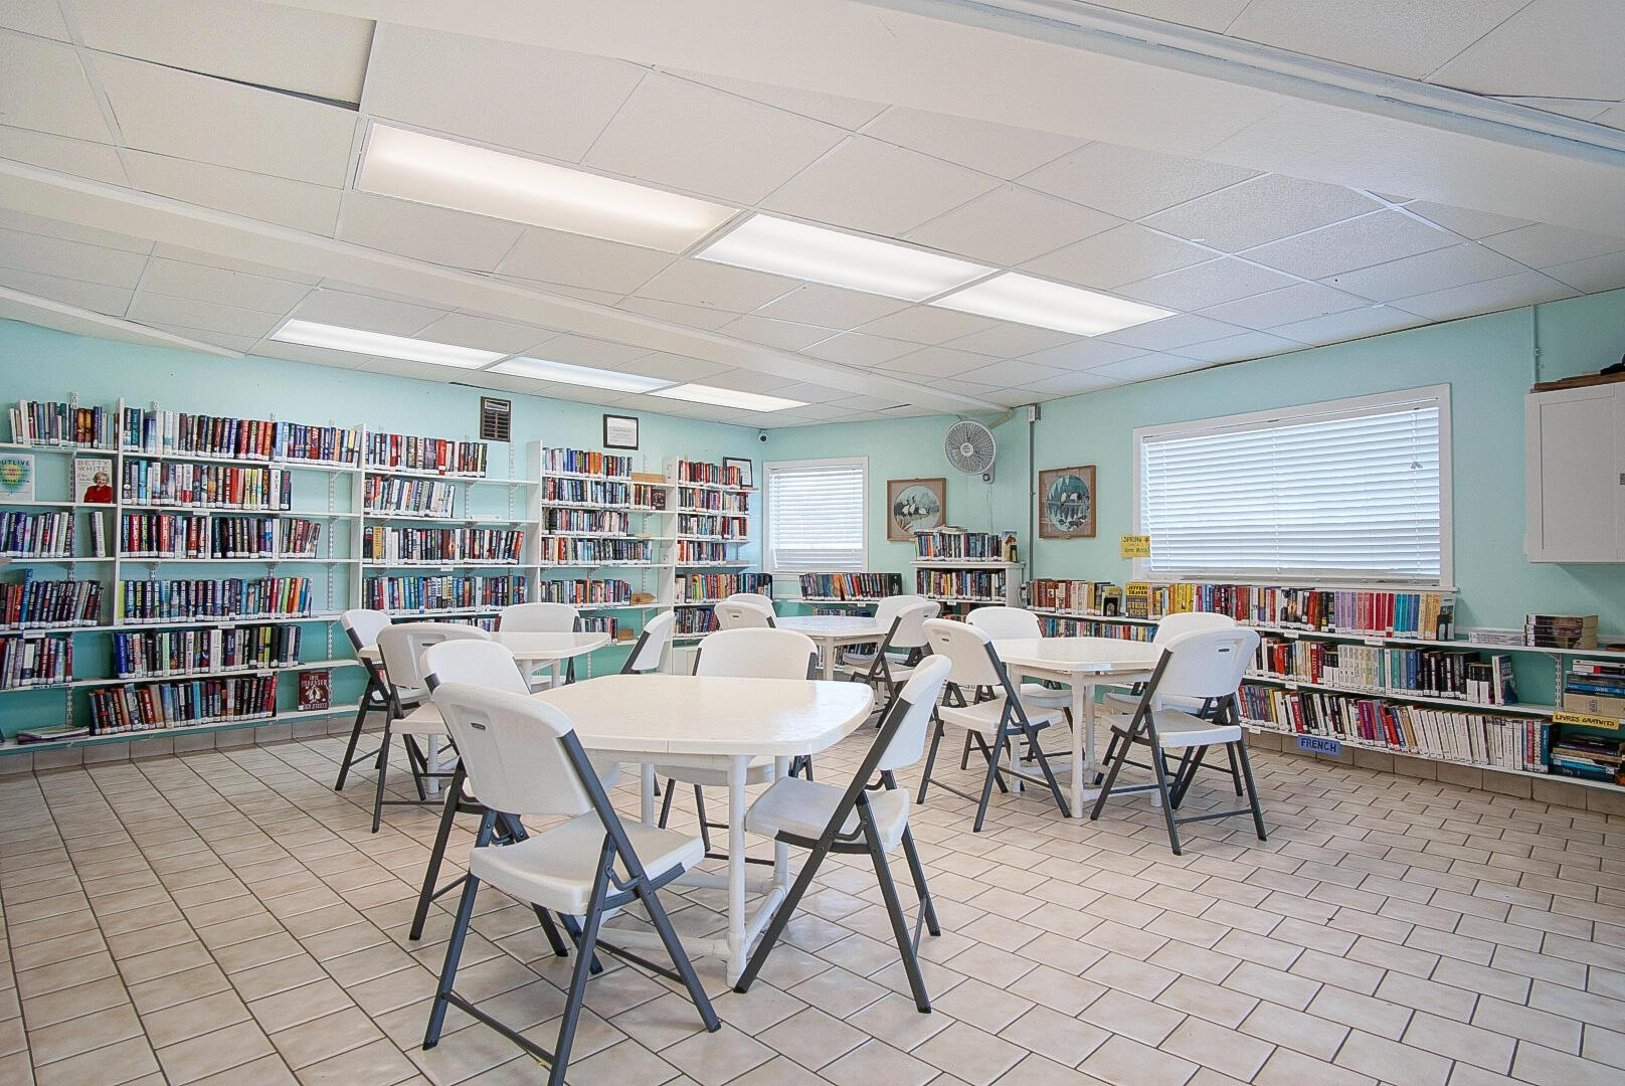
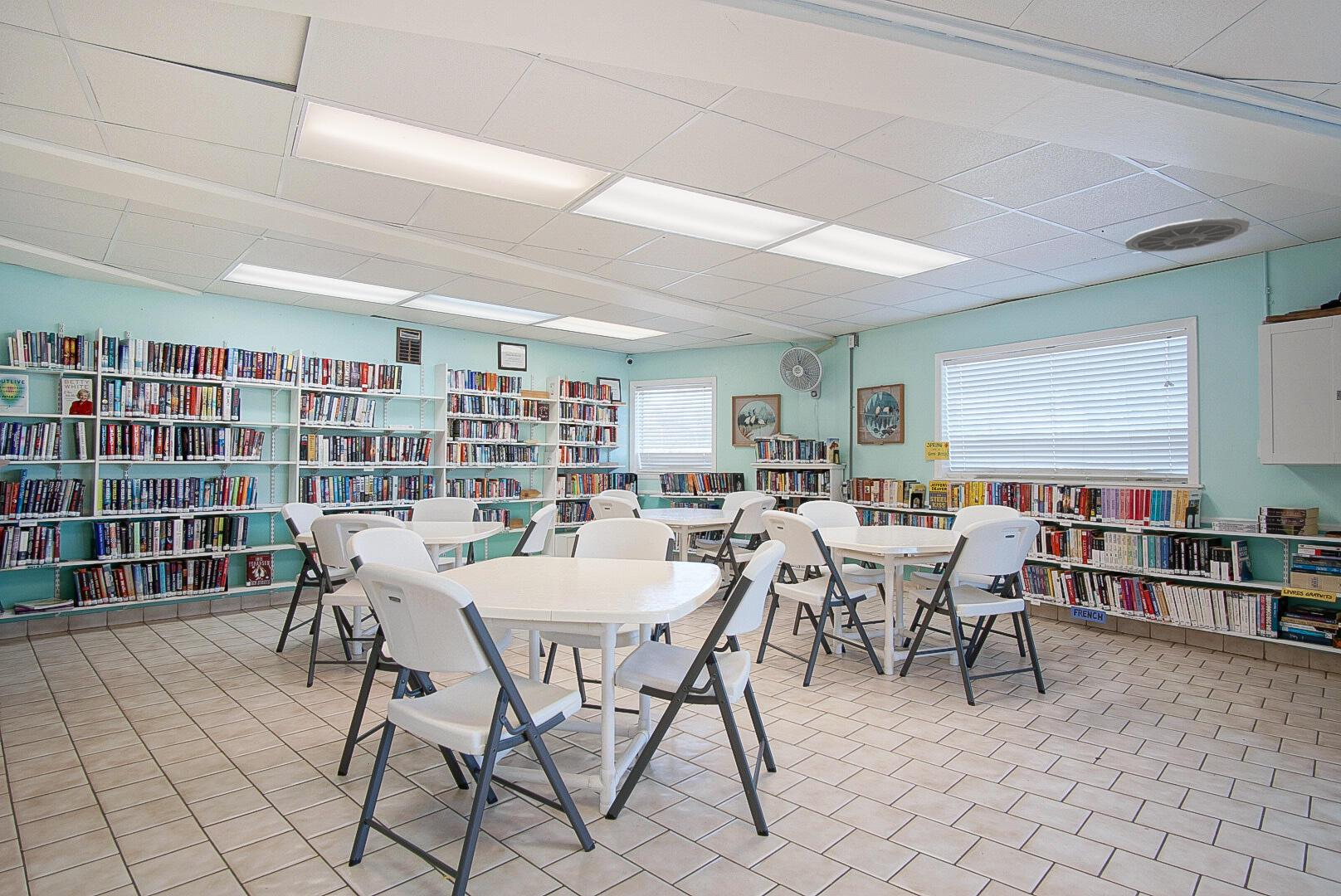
+ ceiling vent [1124,217,1251,253]
